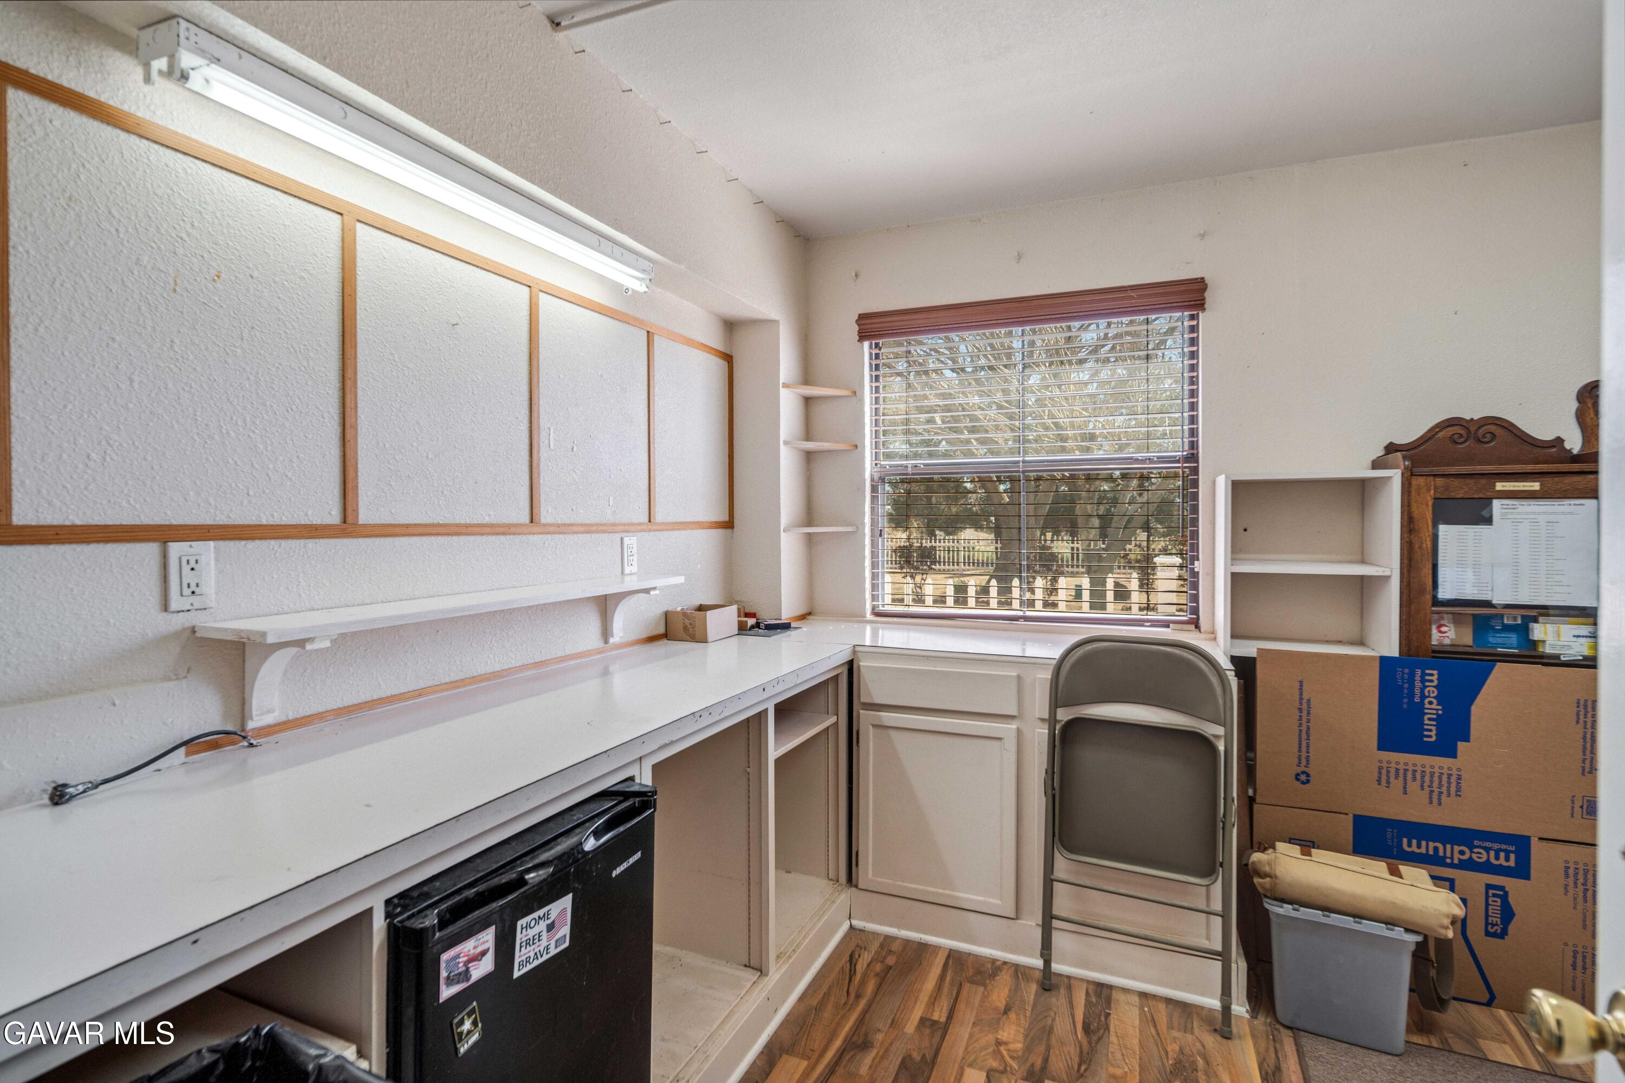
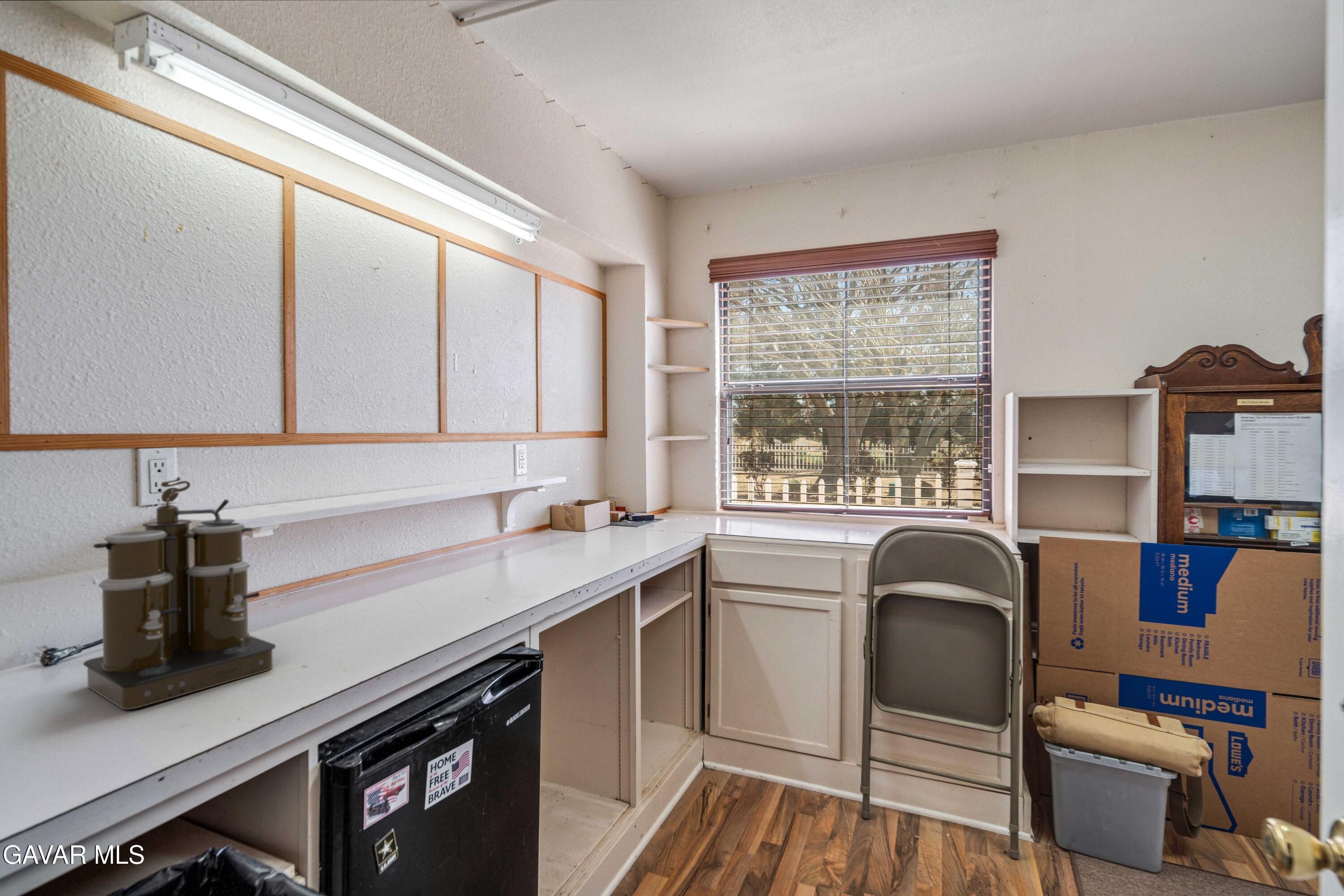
+ coffee maker [83,477,276,710]
